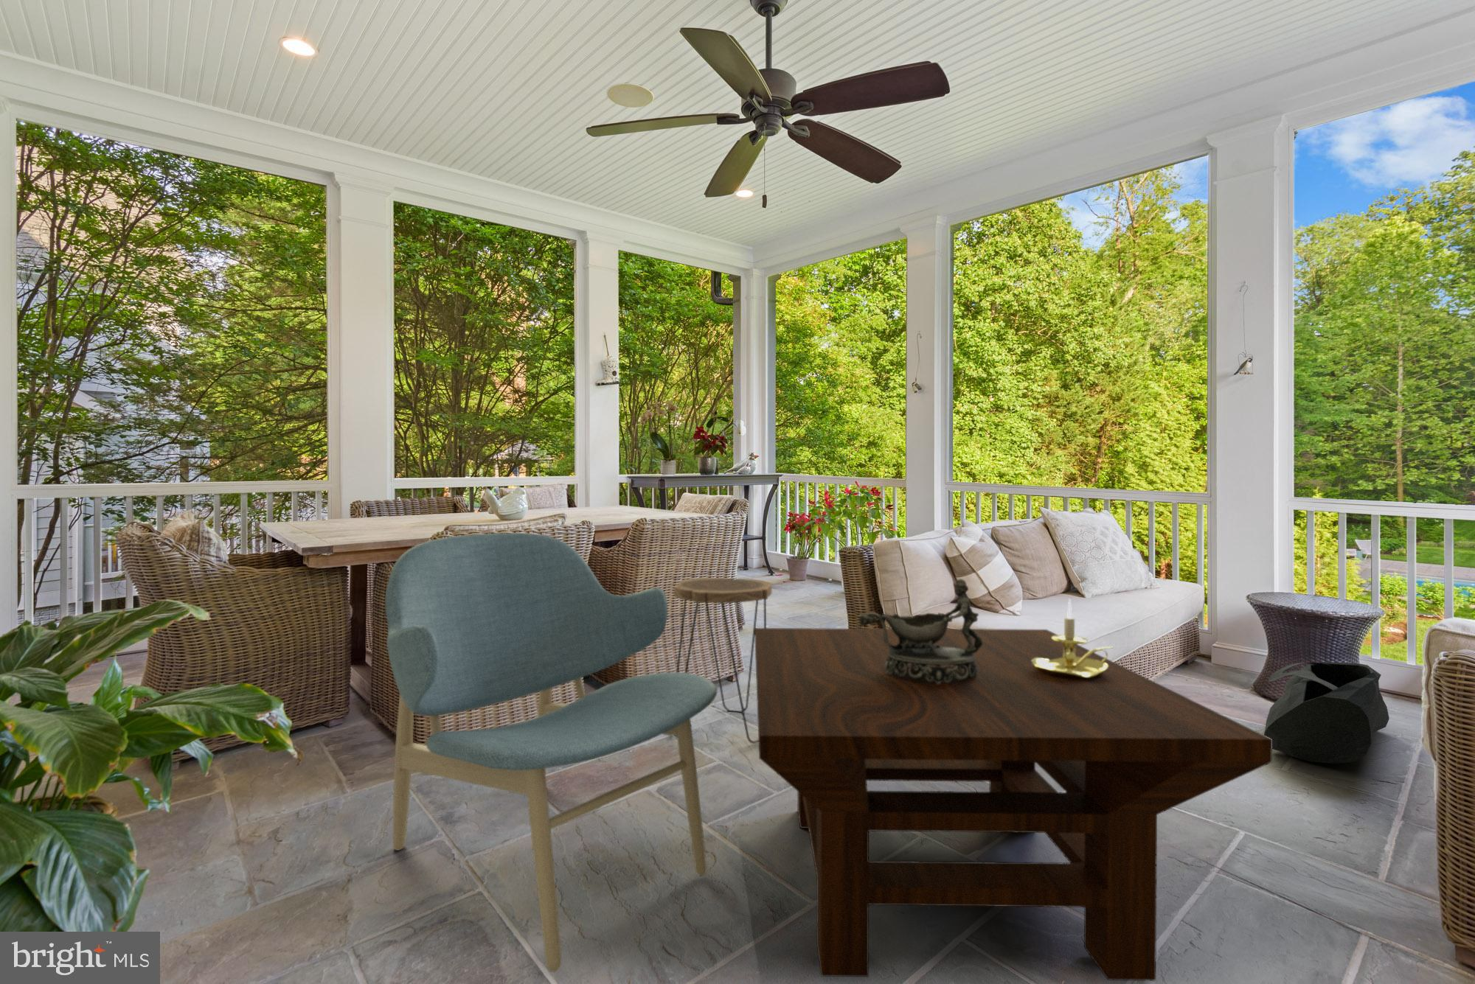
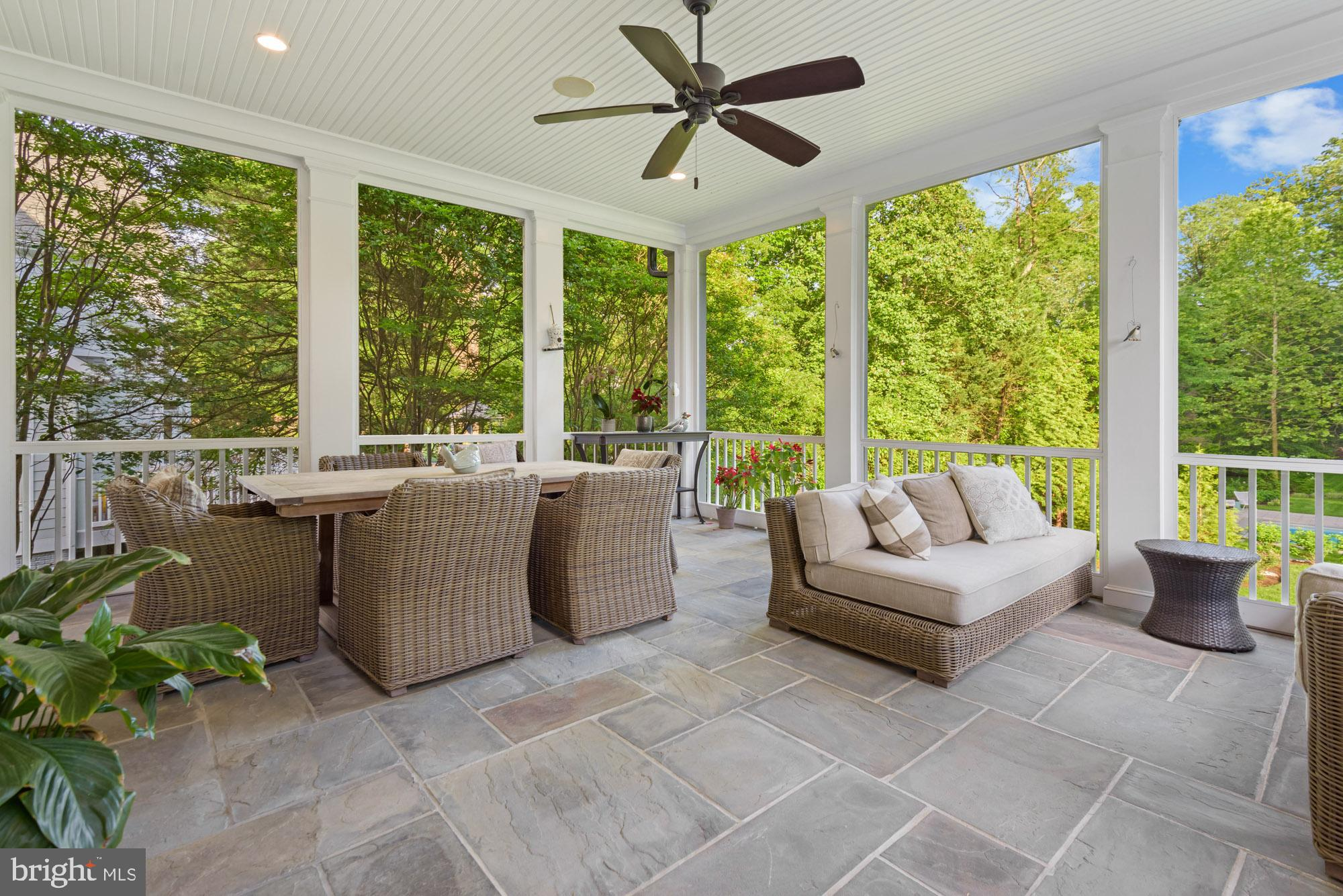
- candle holder [1031,599,1115,679]
- lounge chair [384,533,717,973]
- coffee table [755,627,1273,982]
- side table [673,578,773,745]
- bag [1263,661,1390,764]
- decorative bowl [858,578,982,684]
